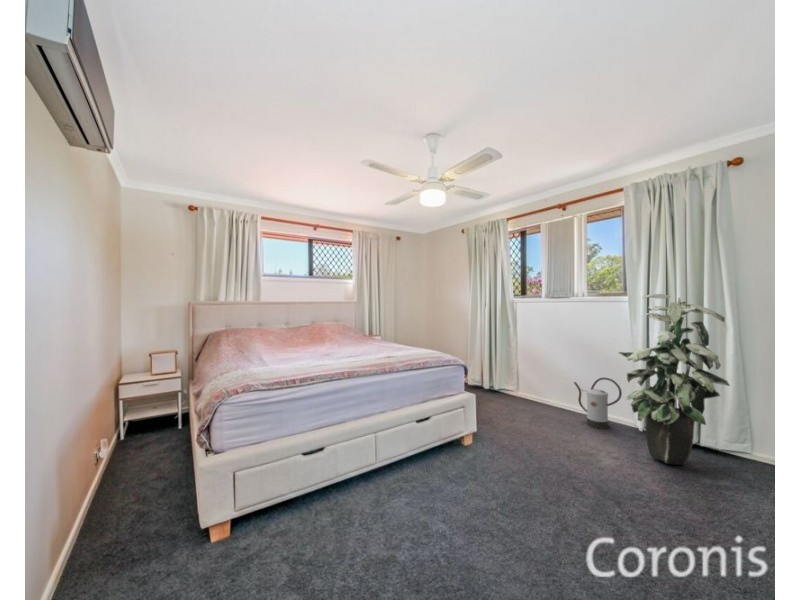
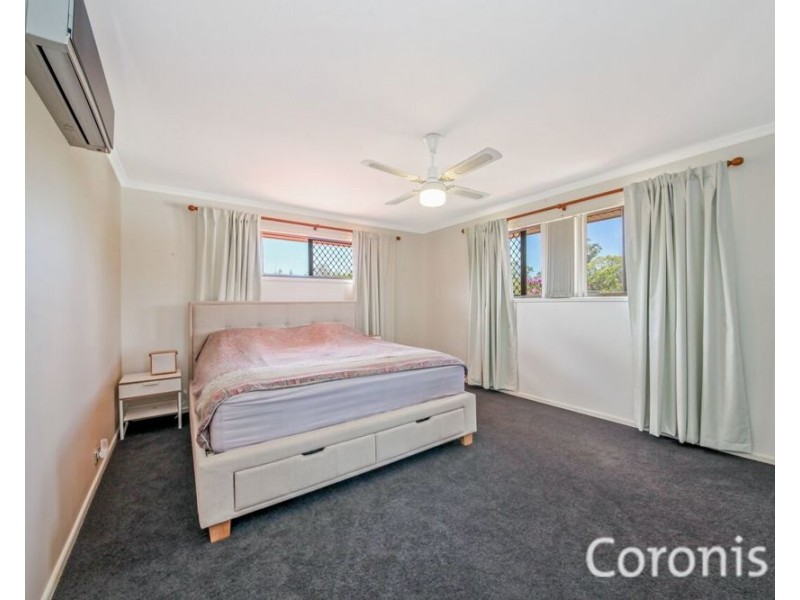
- watering can [573,377,623,430]
- indoor plant [618,293,731,466]
